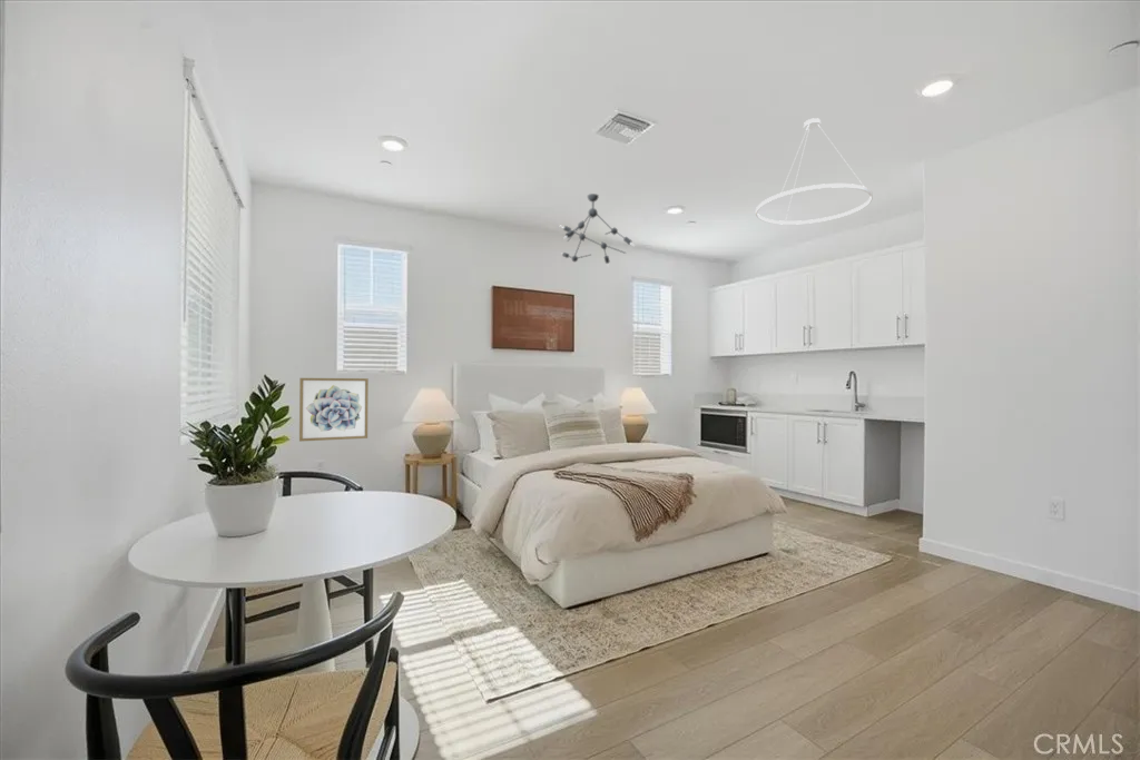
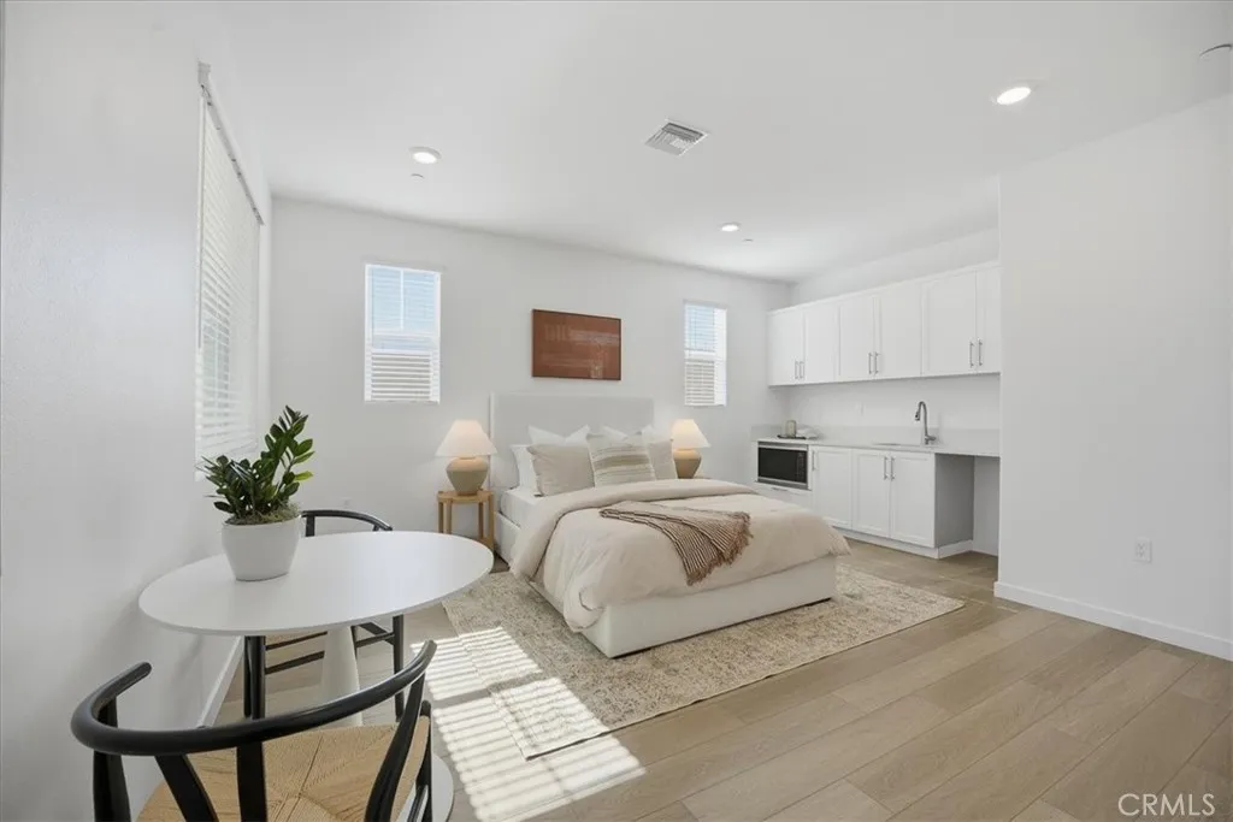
- pendant light [755,117,874,226]
- wall art [298,377,370,443]
- ceiling light fixture [558,193,636,268]
